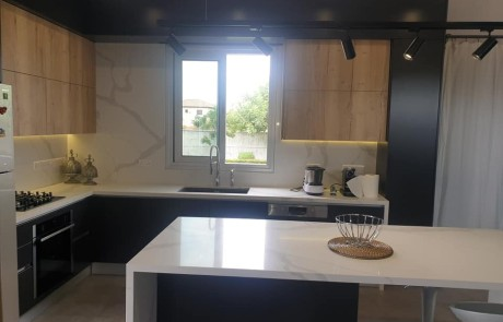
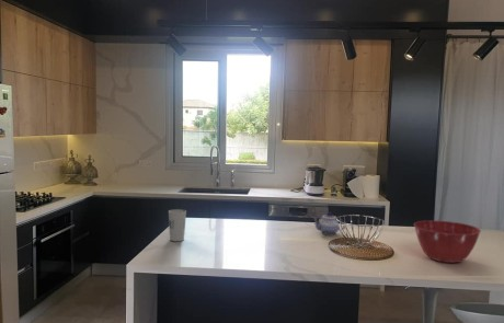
+ cup [168,208,187,242]
+ mixing bowl [413,220,482,264]
+ teapot [311,211,346,235]
